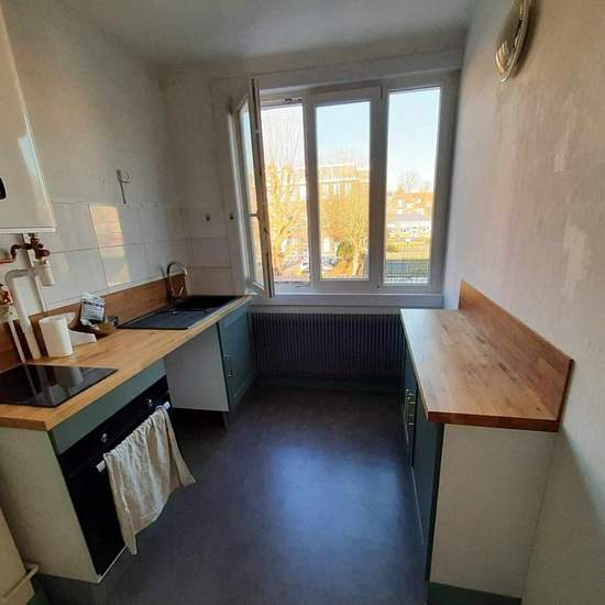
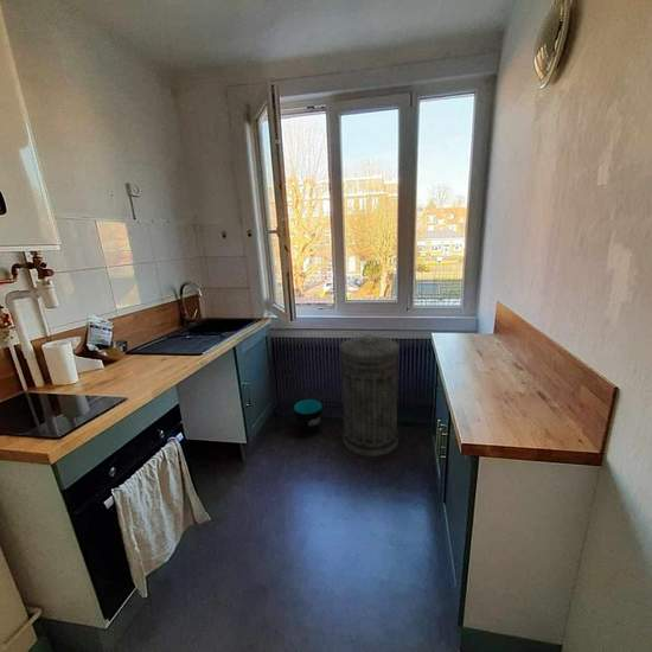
+ trash can [339,333,401,458]
+ cup sleeve [293,398,324,435]
